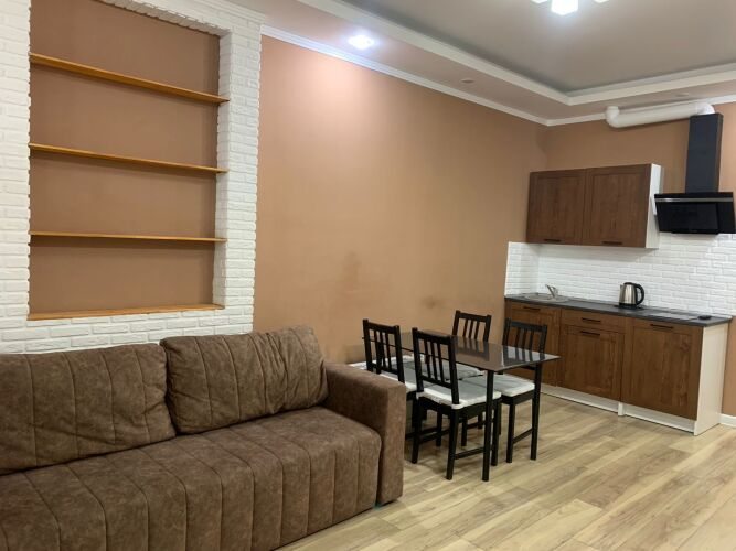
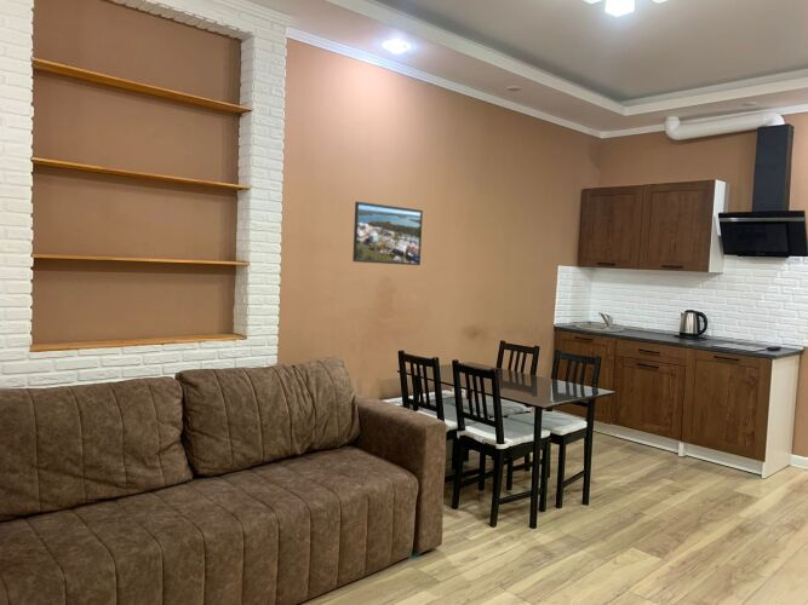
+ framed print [351,201,424,266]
